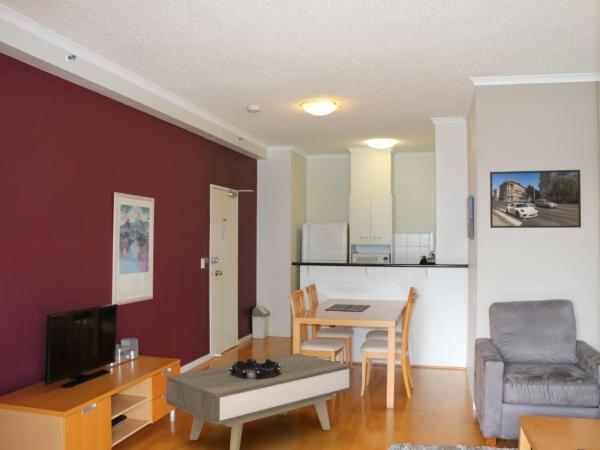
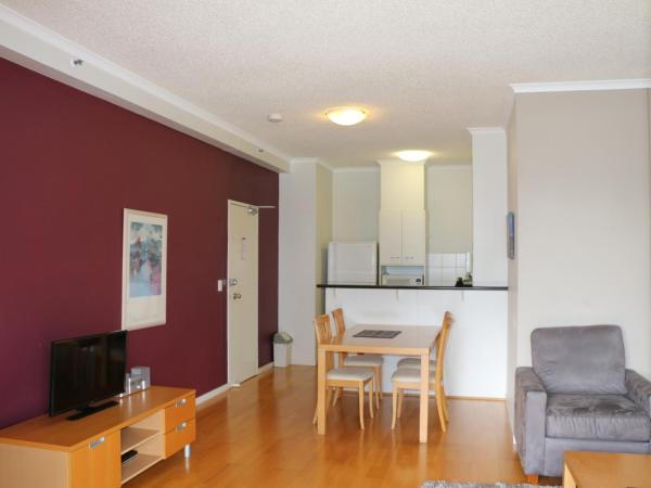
- decorative bowl [230,357,281,379]
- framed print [489,169,582,229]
- coffee table [165,352,353,450]
